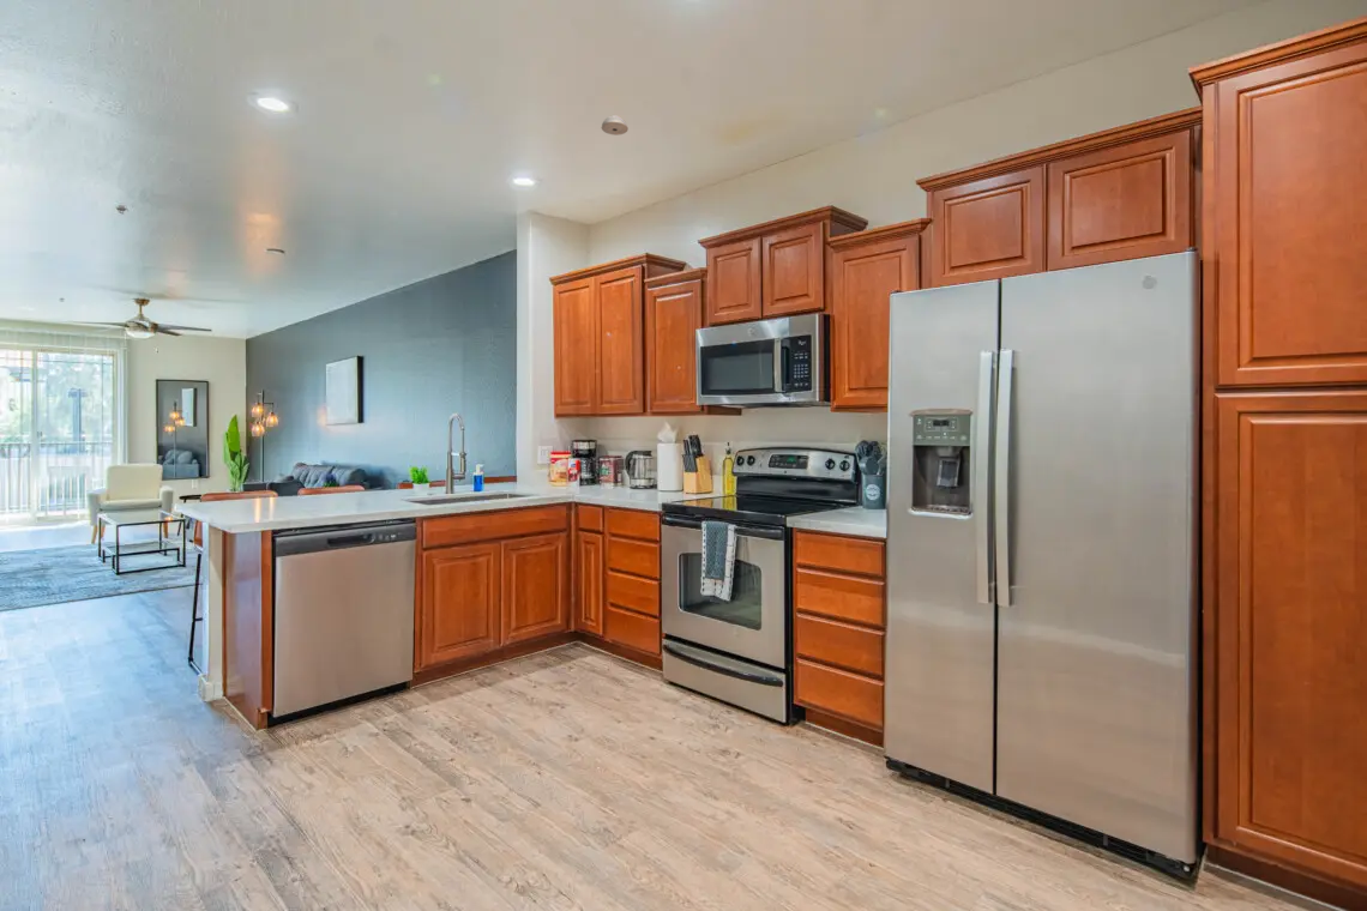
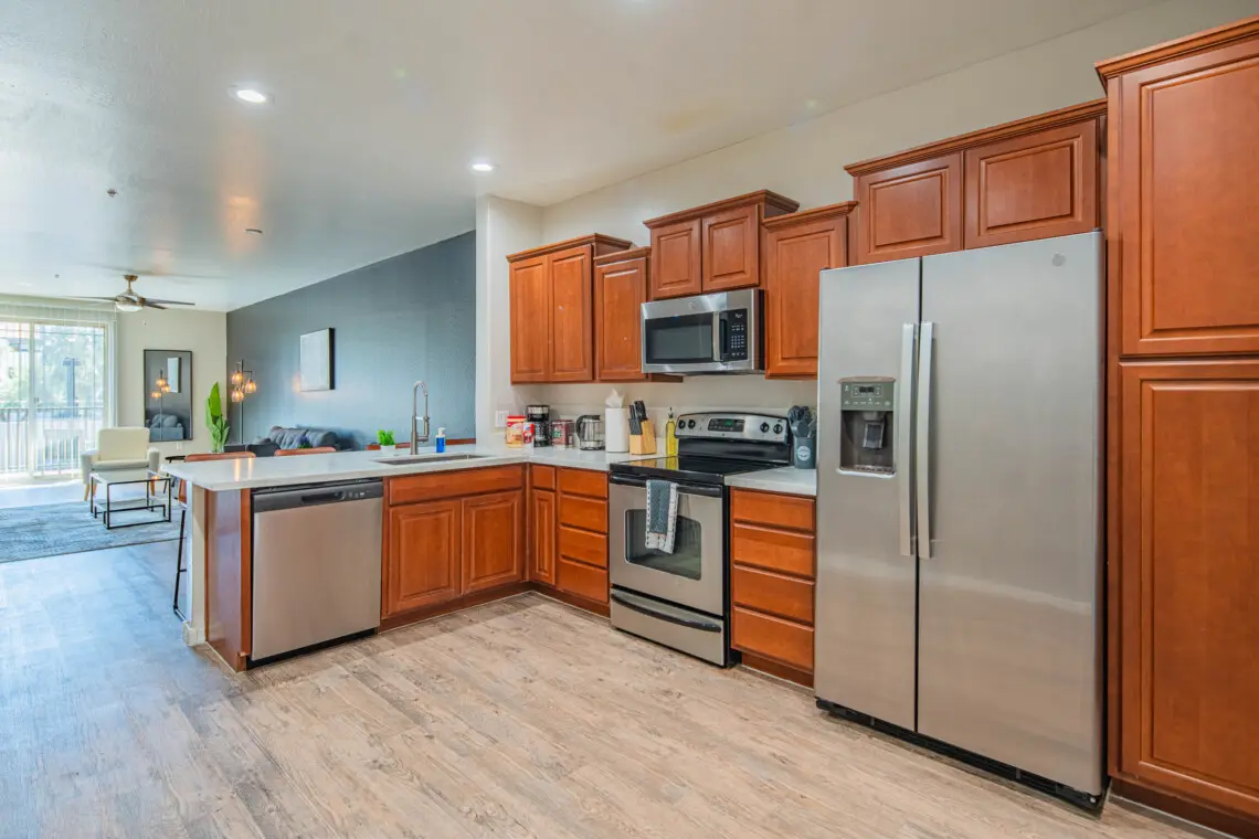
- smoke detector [600,114,630,137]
